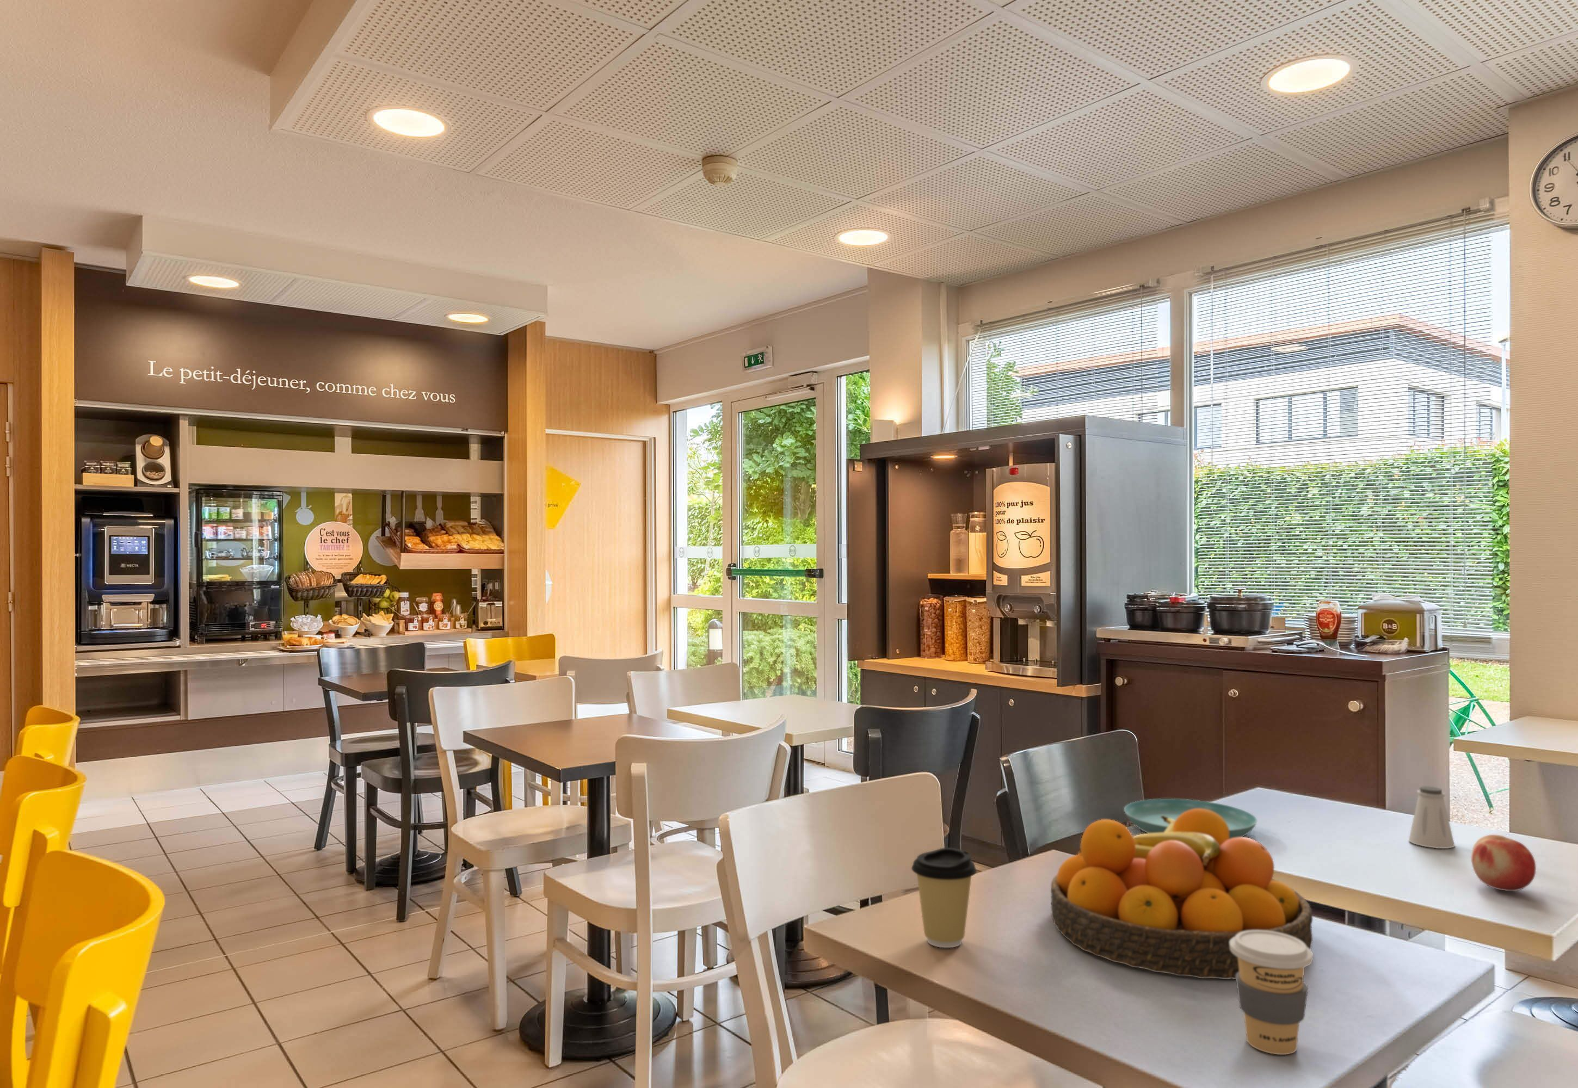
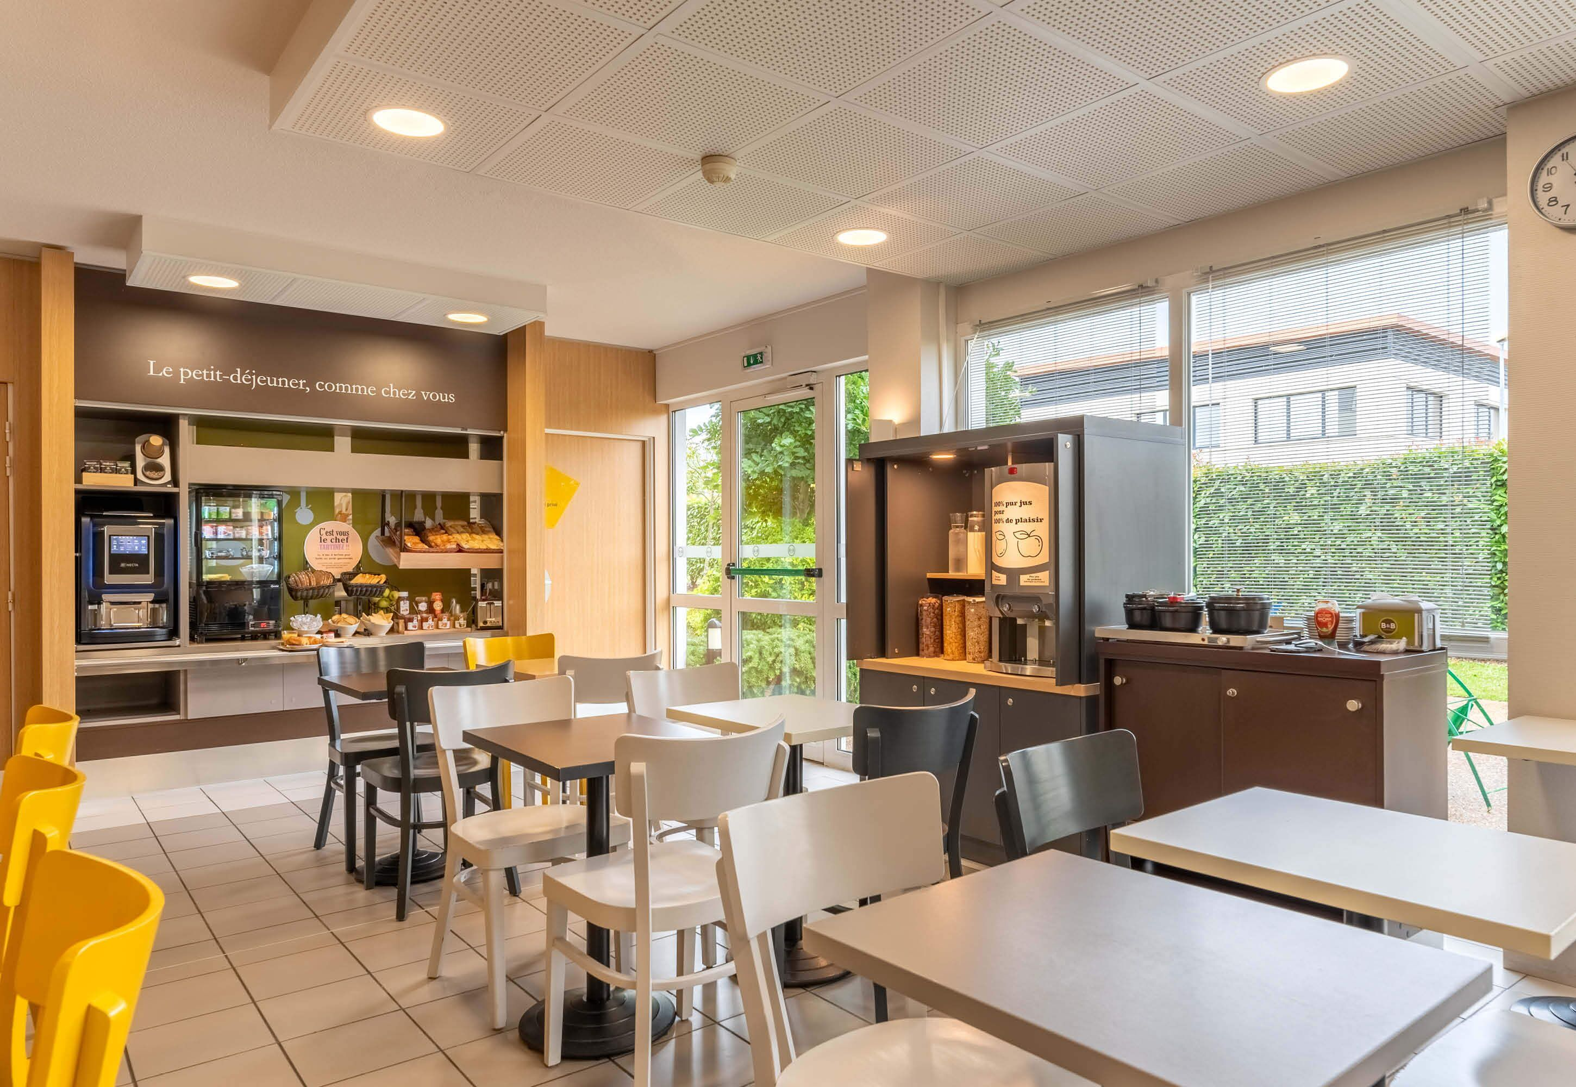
- coffee cup [1230,930,1313,1056]
- coffee cup [911,847,977,948]
- fruit bowl [1050,809,1313,980]
- saltshaker [1408,786,1454,850]
- fruit [1471,834,1537,891]
- saucer [1124,798,1258,840]
